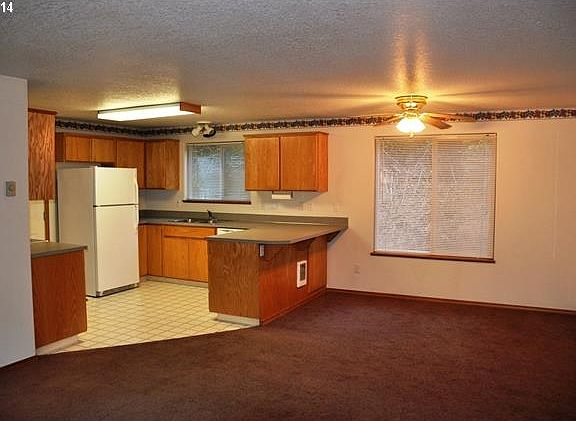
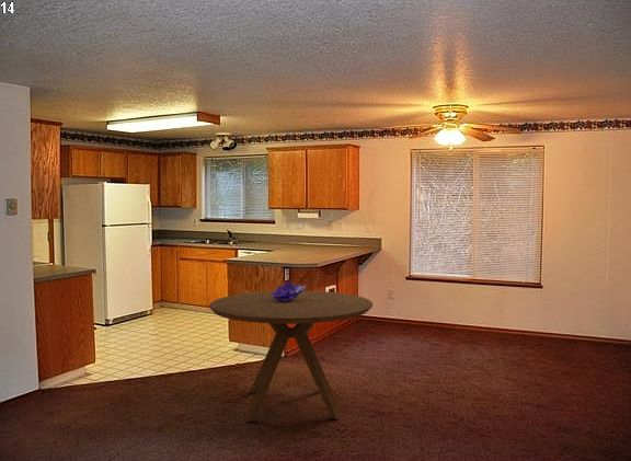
+ dining table [208,290,374,423]
+ decorative bowl [271,281,308,302]
